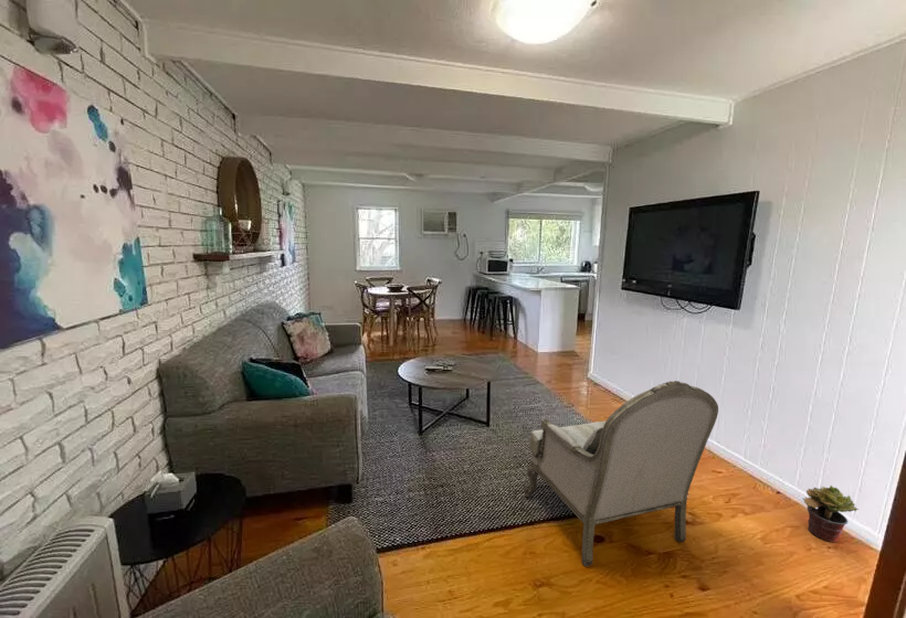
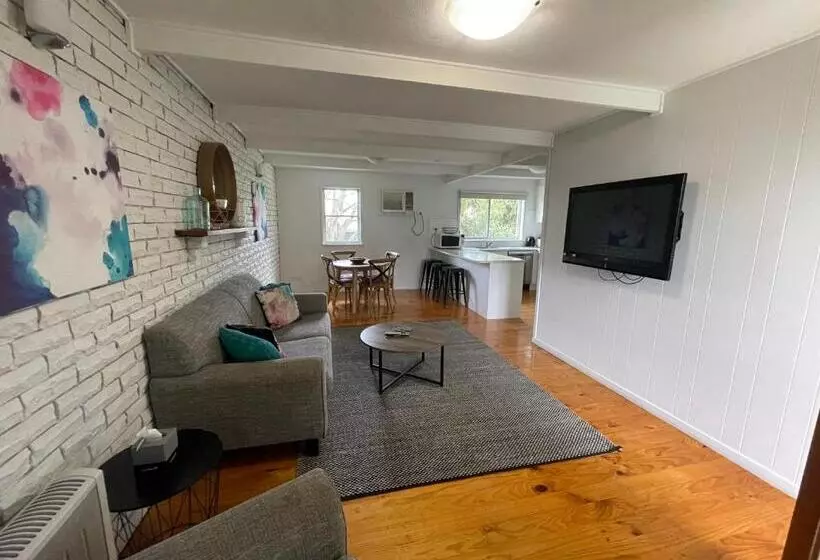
- potted plant [801,484,860,543]
- armchair [523,380,719,567]
